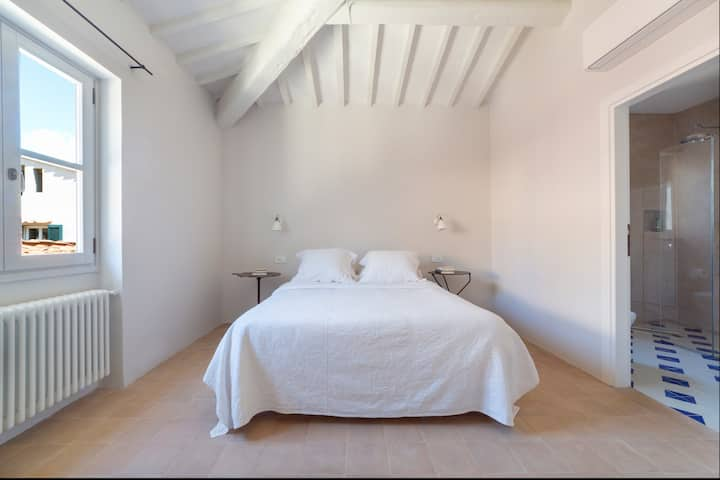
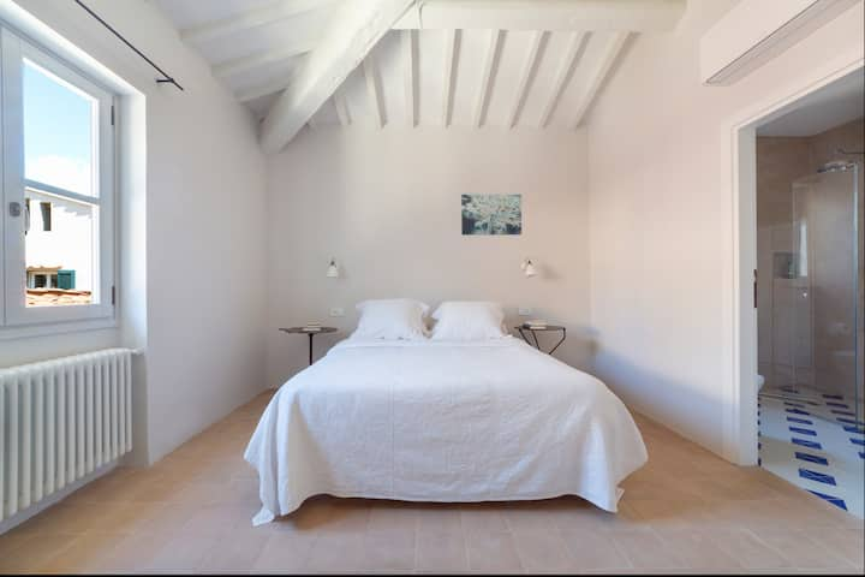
+ wall art [460,194,523,236]
